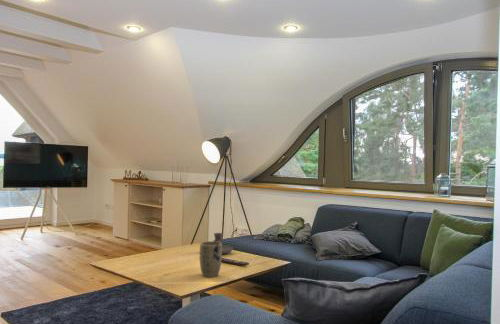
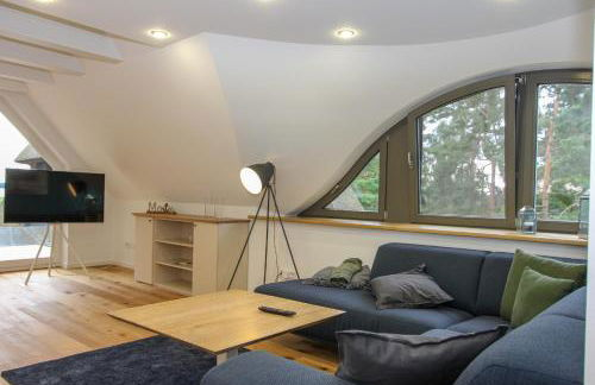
- plant pot [199,240,223,278]
- candle holder [213,232,234,255]
